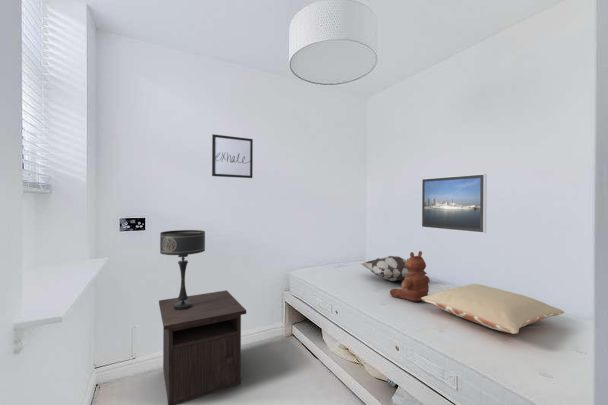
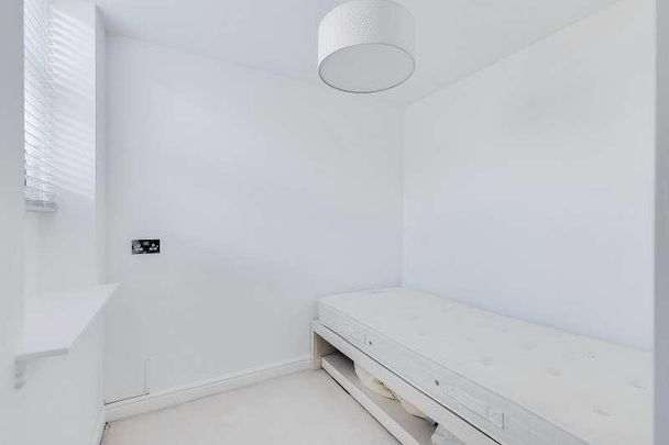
- teddy bear [389,250,431,303]
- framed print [421,173,487,234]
- nightstand [158,289,247,405]
- pillow [421,283,565,335]
- decorative pillow [361,255,428,282]
- table lamp [159,229,206,310]
- wall art [211,133,254,179]
